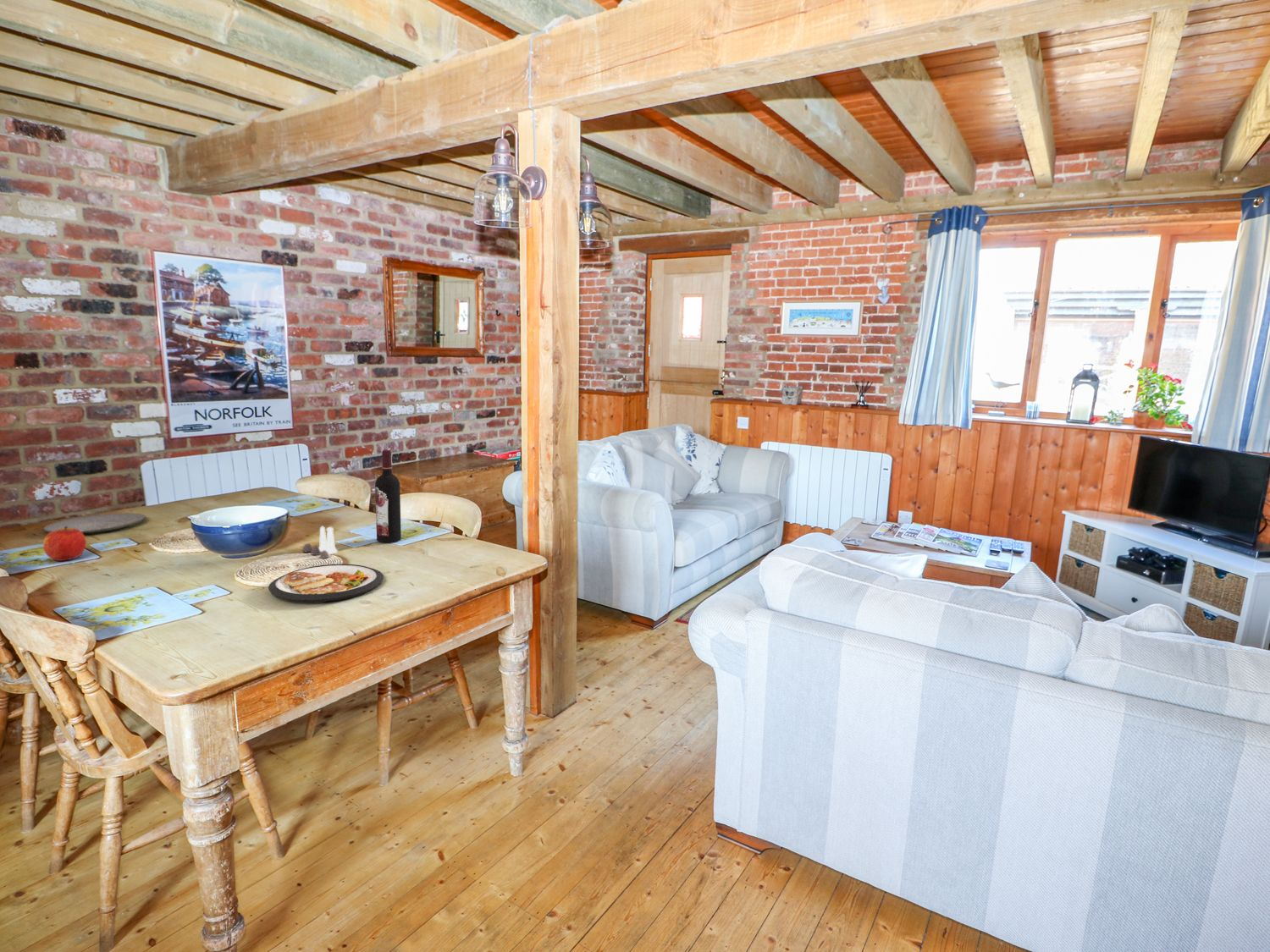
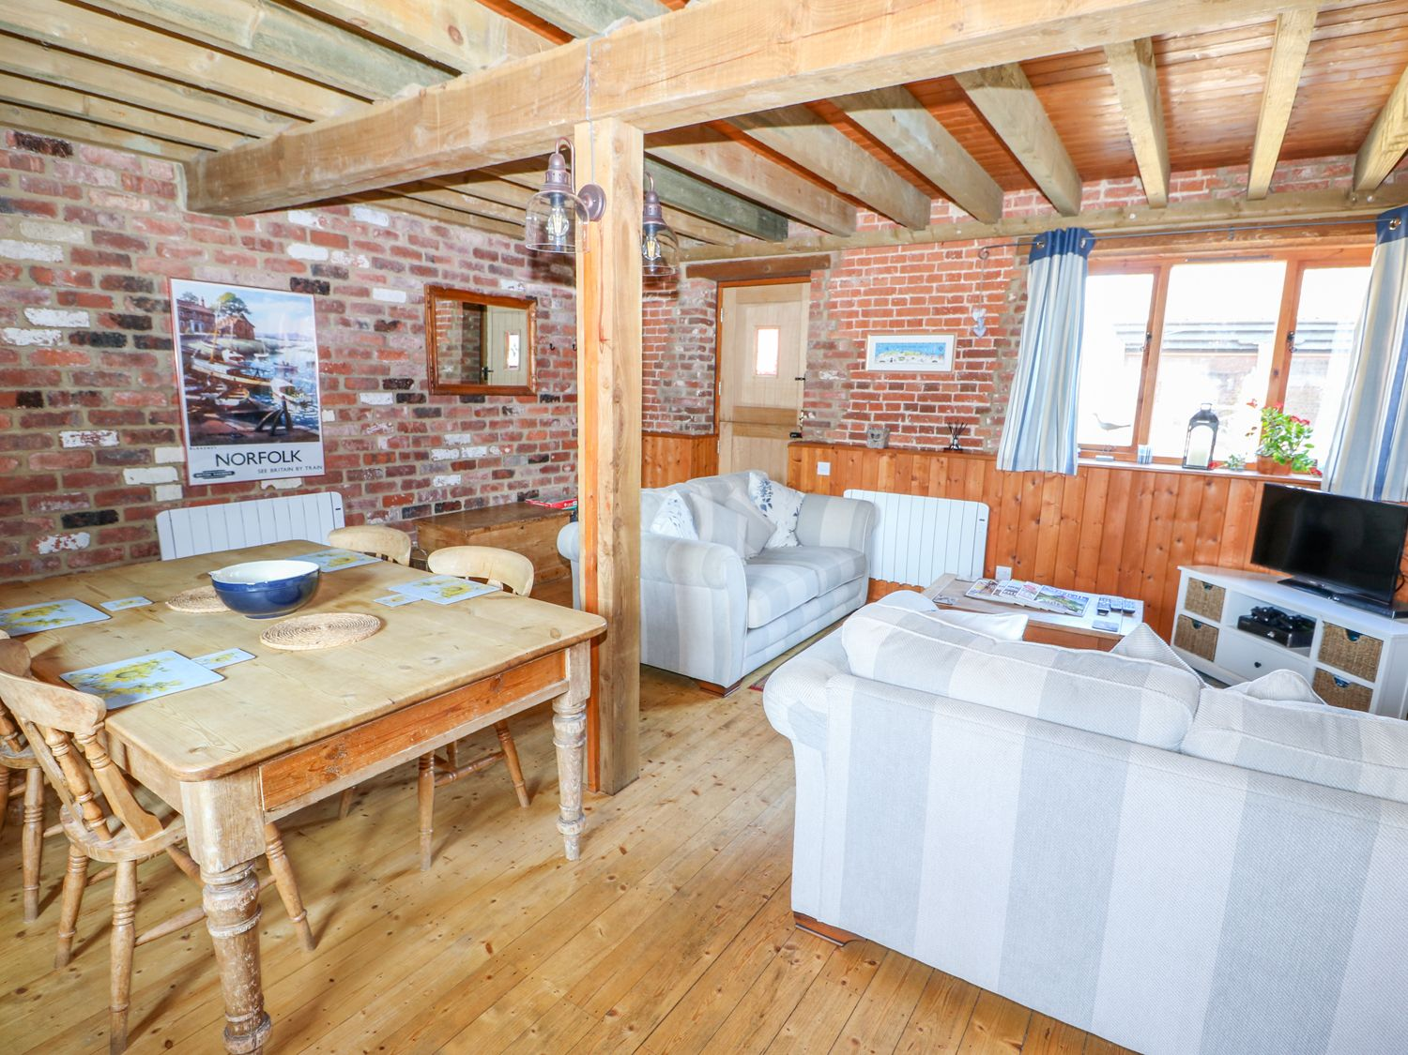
- plate [42,512,147,534]
- dish [268,564,384,603]
- salt and pepper shaker set [301,526,339,559]
- wine bottle [374,449,402,543]
- apple [42,526,87,562]
